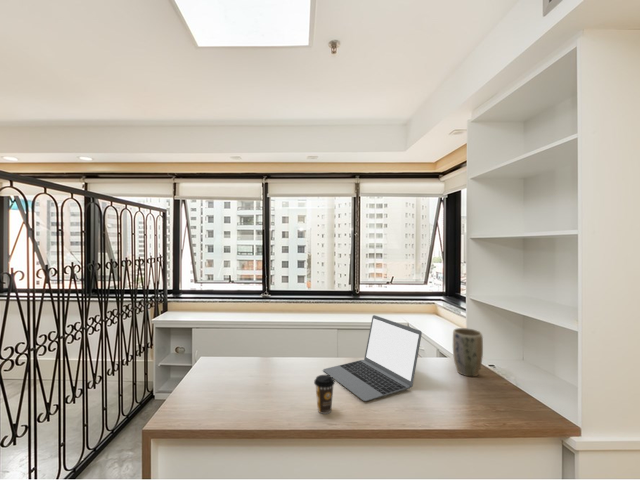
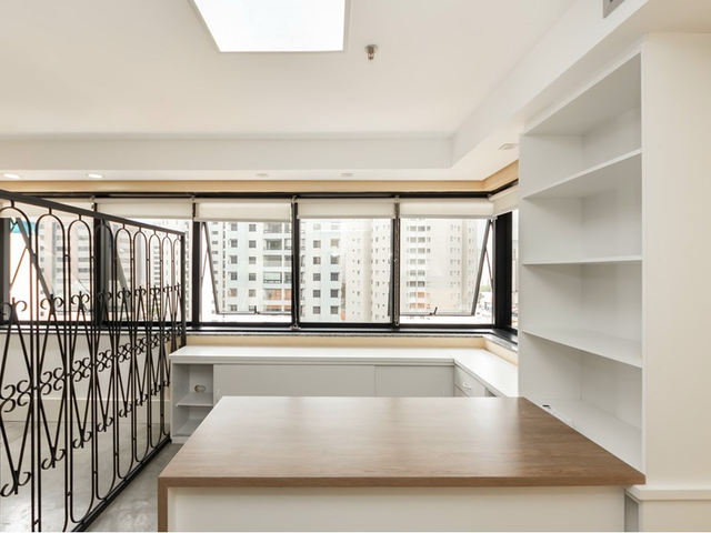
- laptop [322,314,423,402]
- plant pot [452,327,484,377]
- coffee cup [313,374,336,415]
